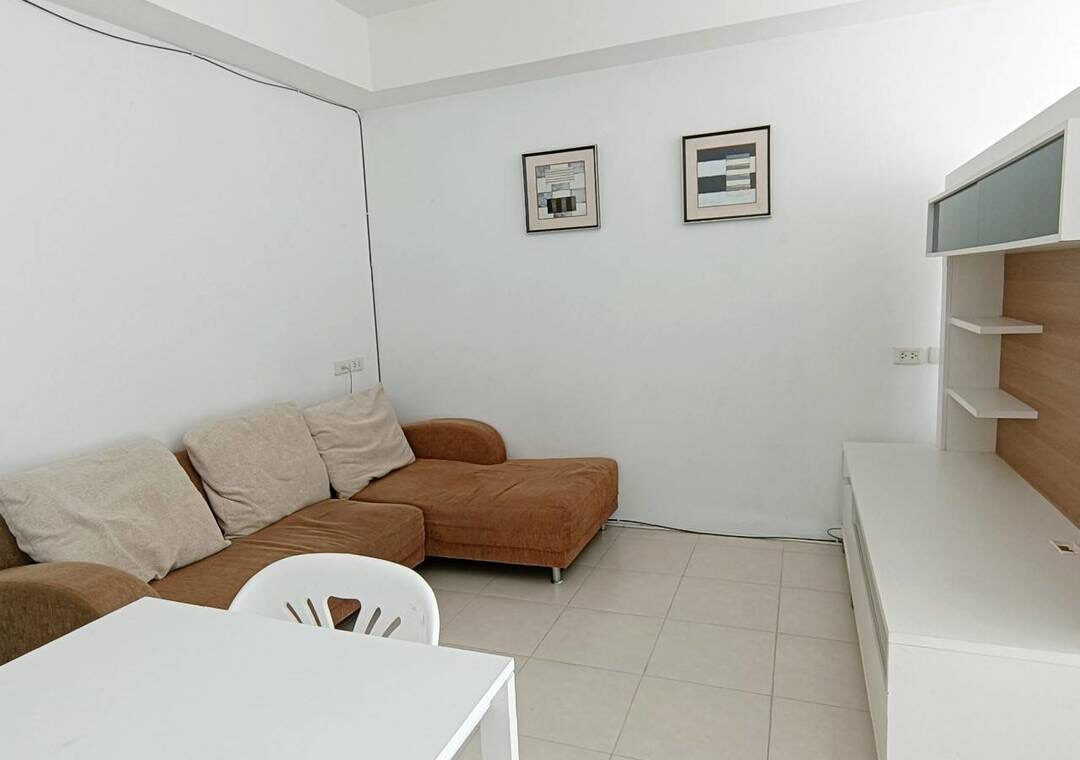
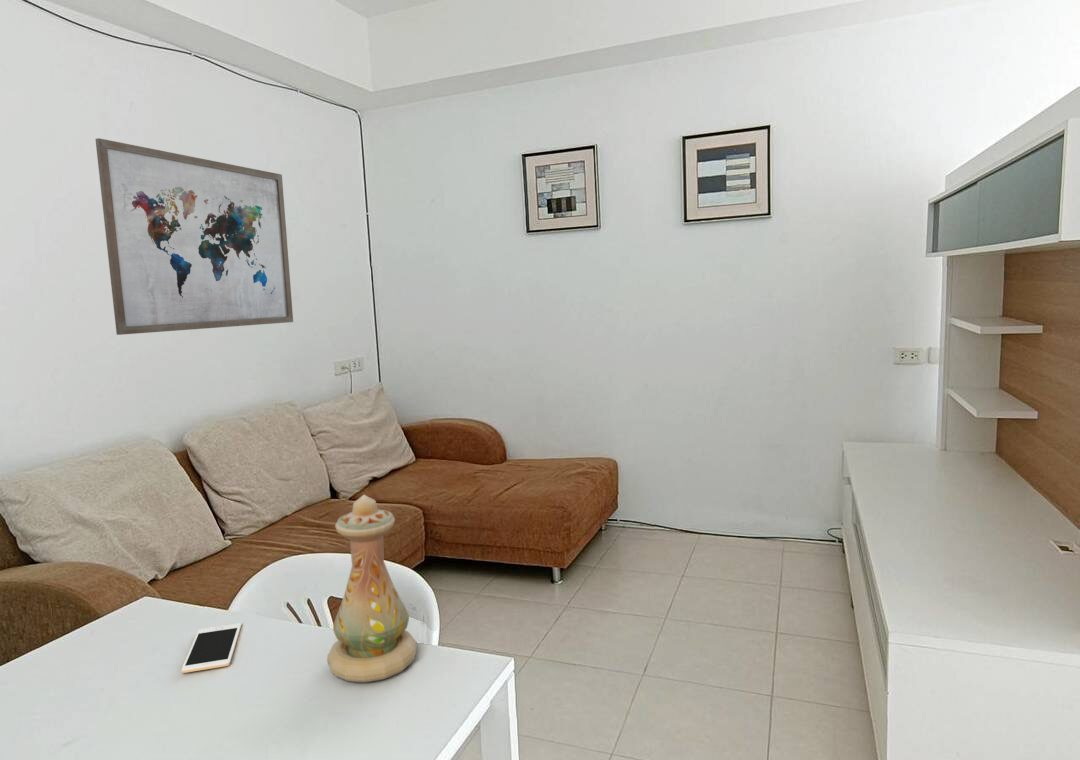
+ vase [326,494,418,683]
+ wall art [94,137,294,336]
+ cell phone [181,622,242,674]
